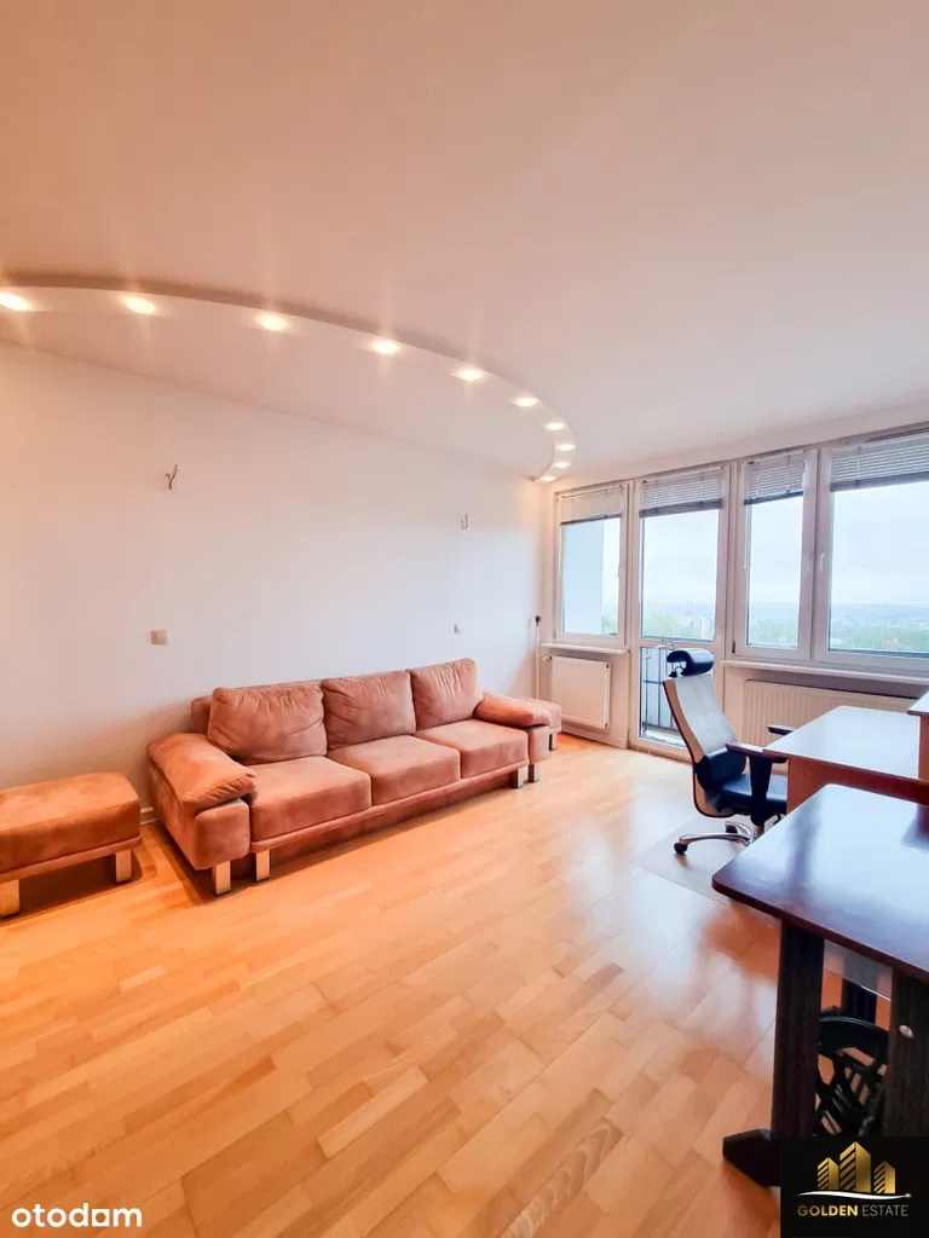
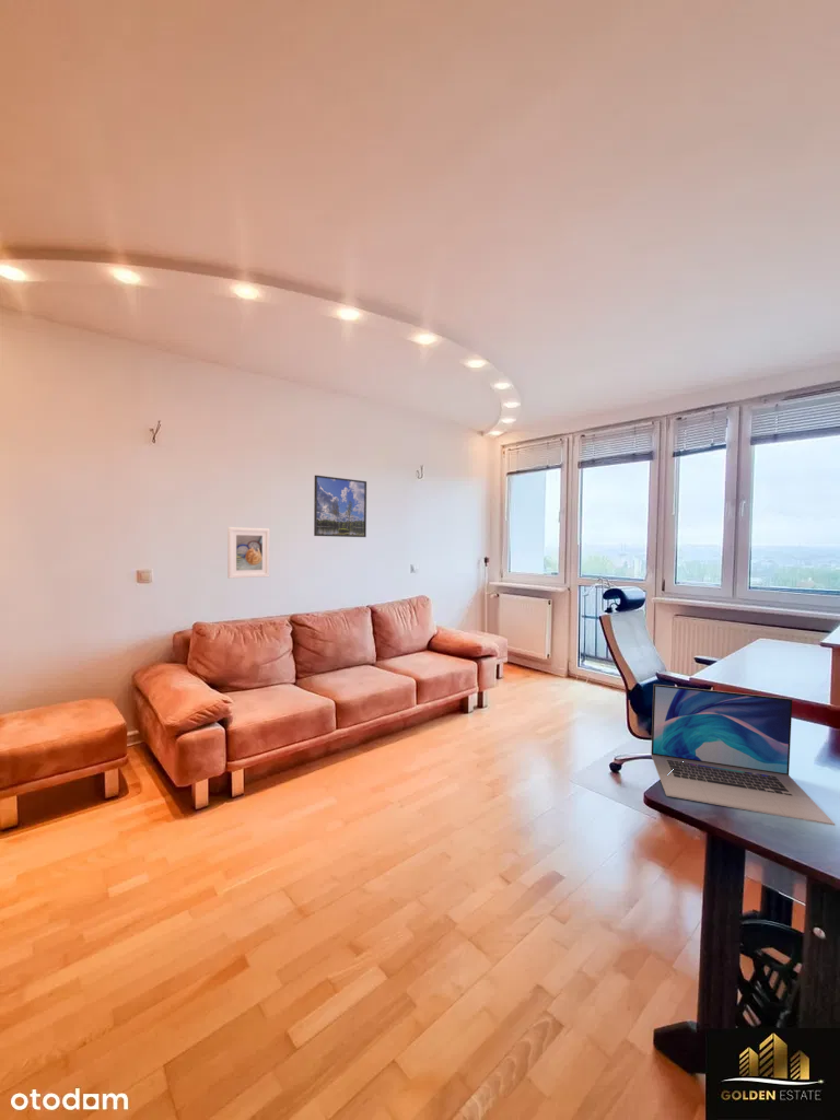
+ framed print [226,526,270,580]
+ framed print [313,474,368,538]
+ laptop [650,684,836,826]
